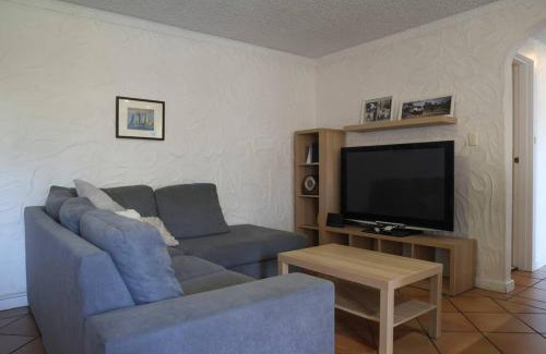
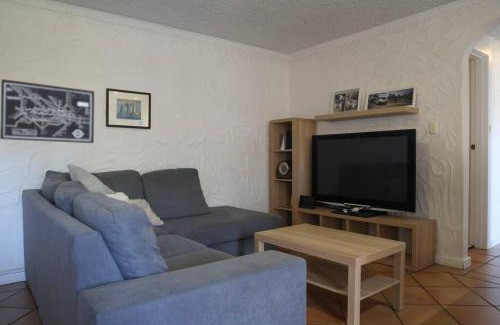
+ wall art [0,78,95,144]
